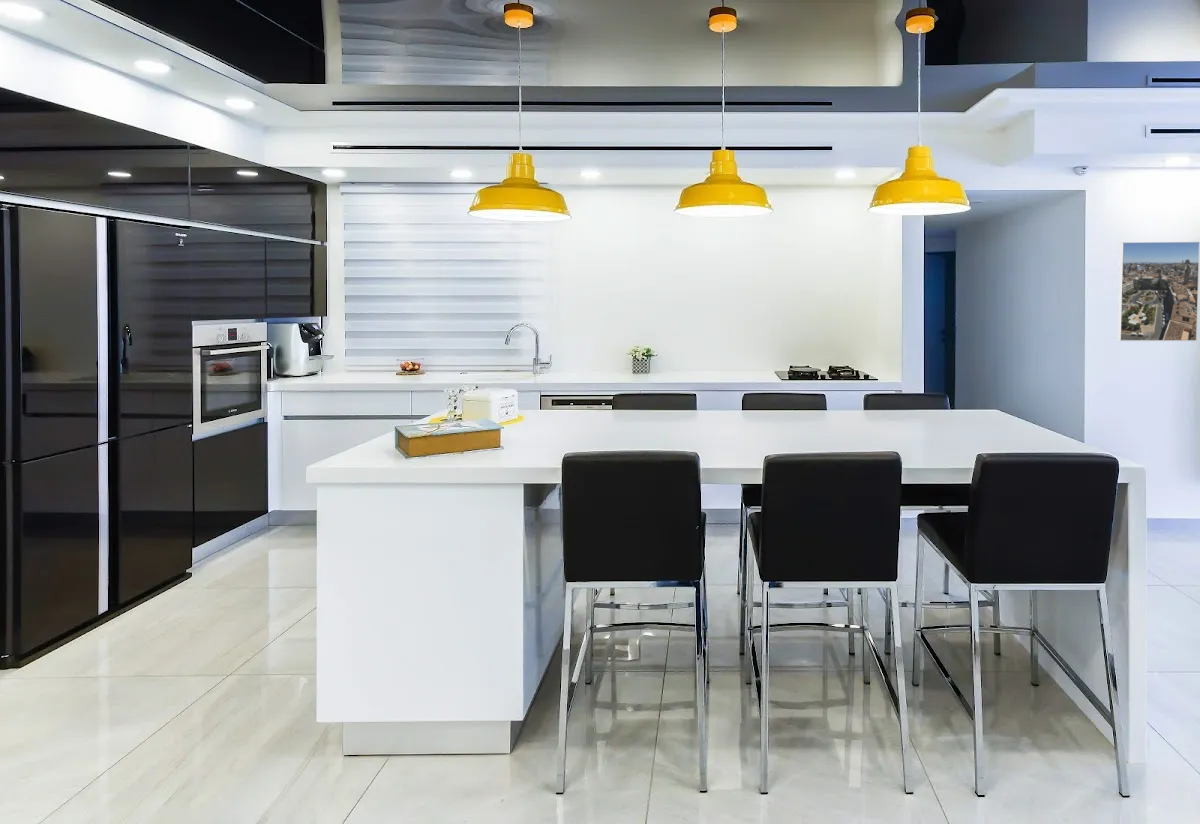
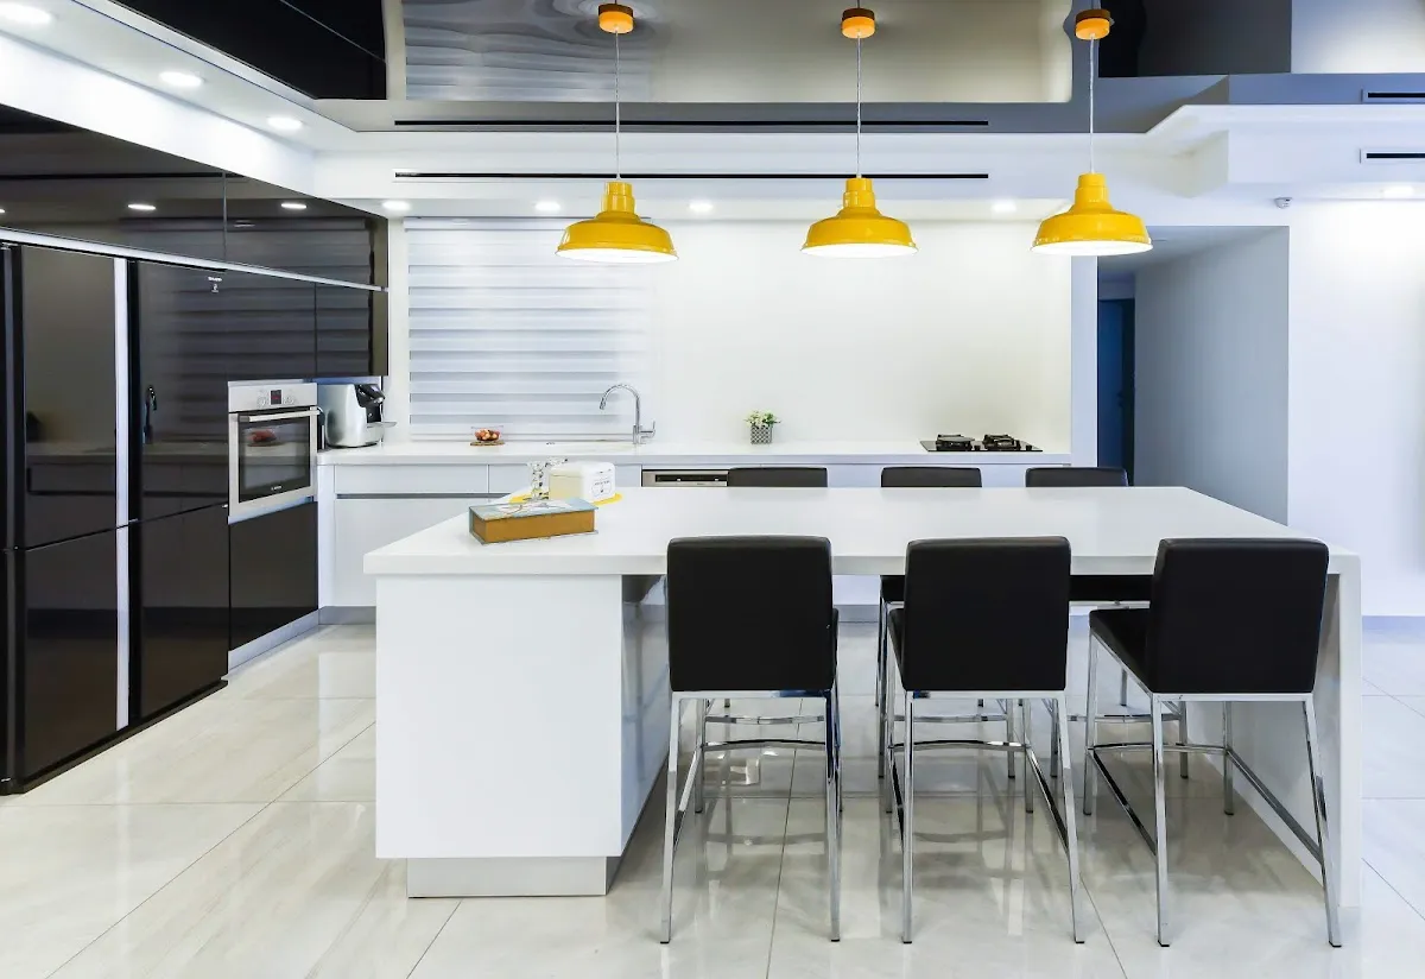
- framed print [1117,241,1200,342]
